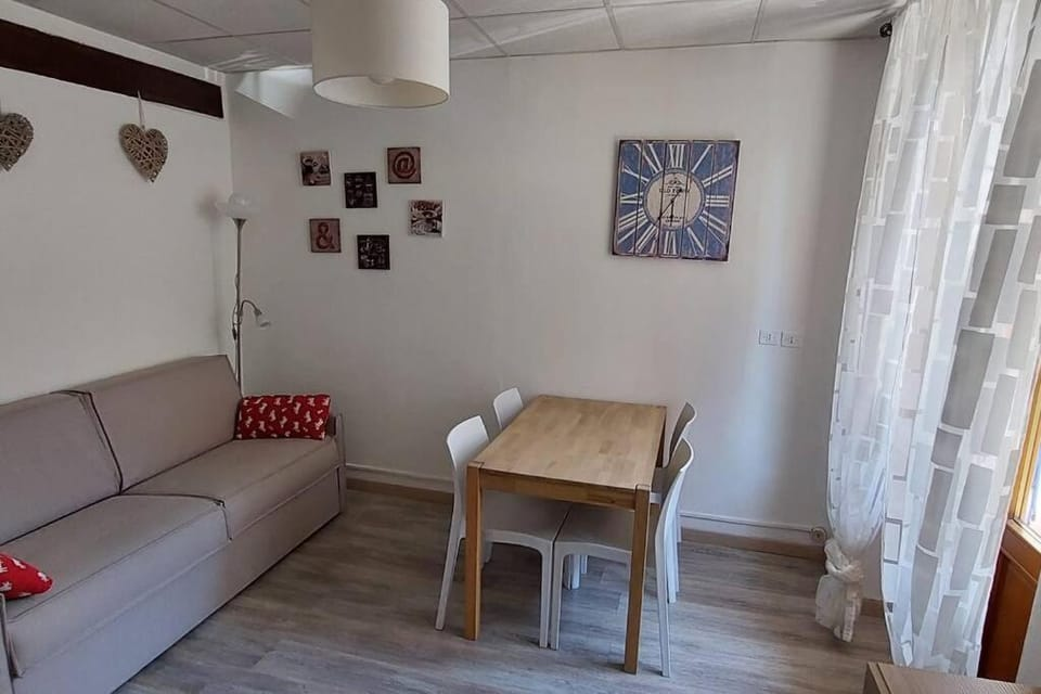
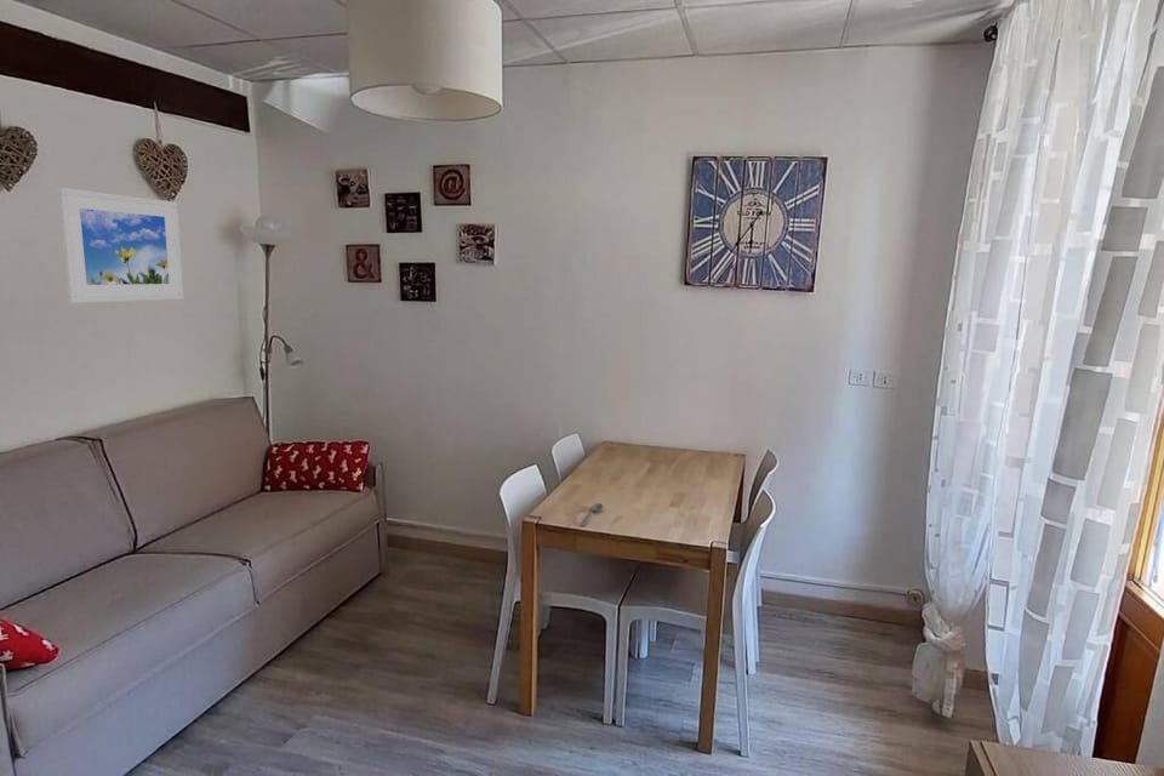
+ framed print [56,187,184,304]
+ soupspoon [580,502,604,527]
